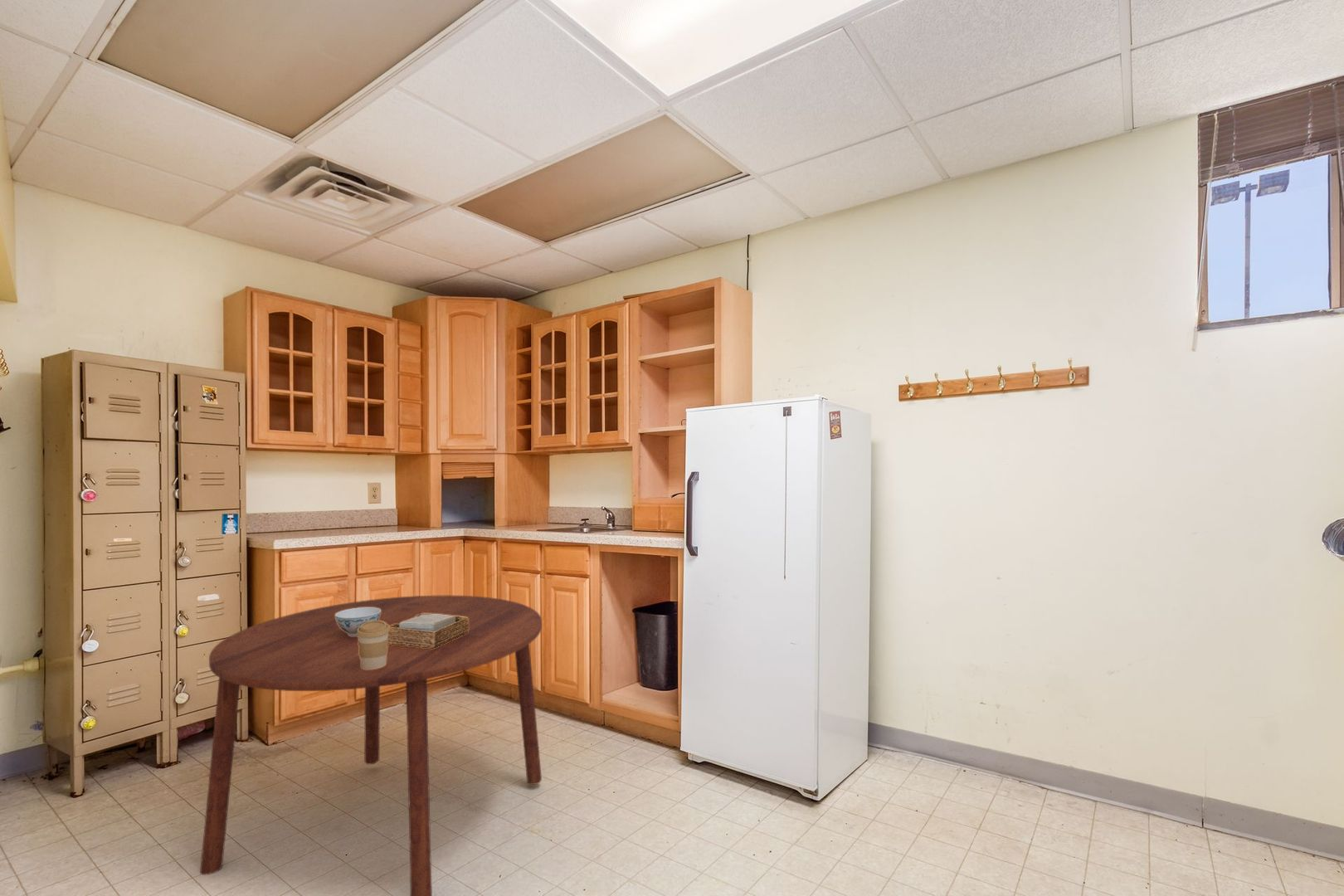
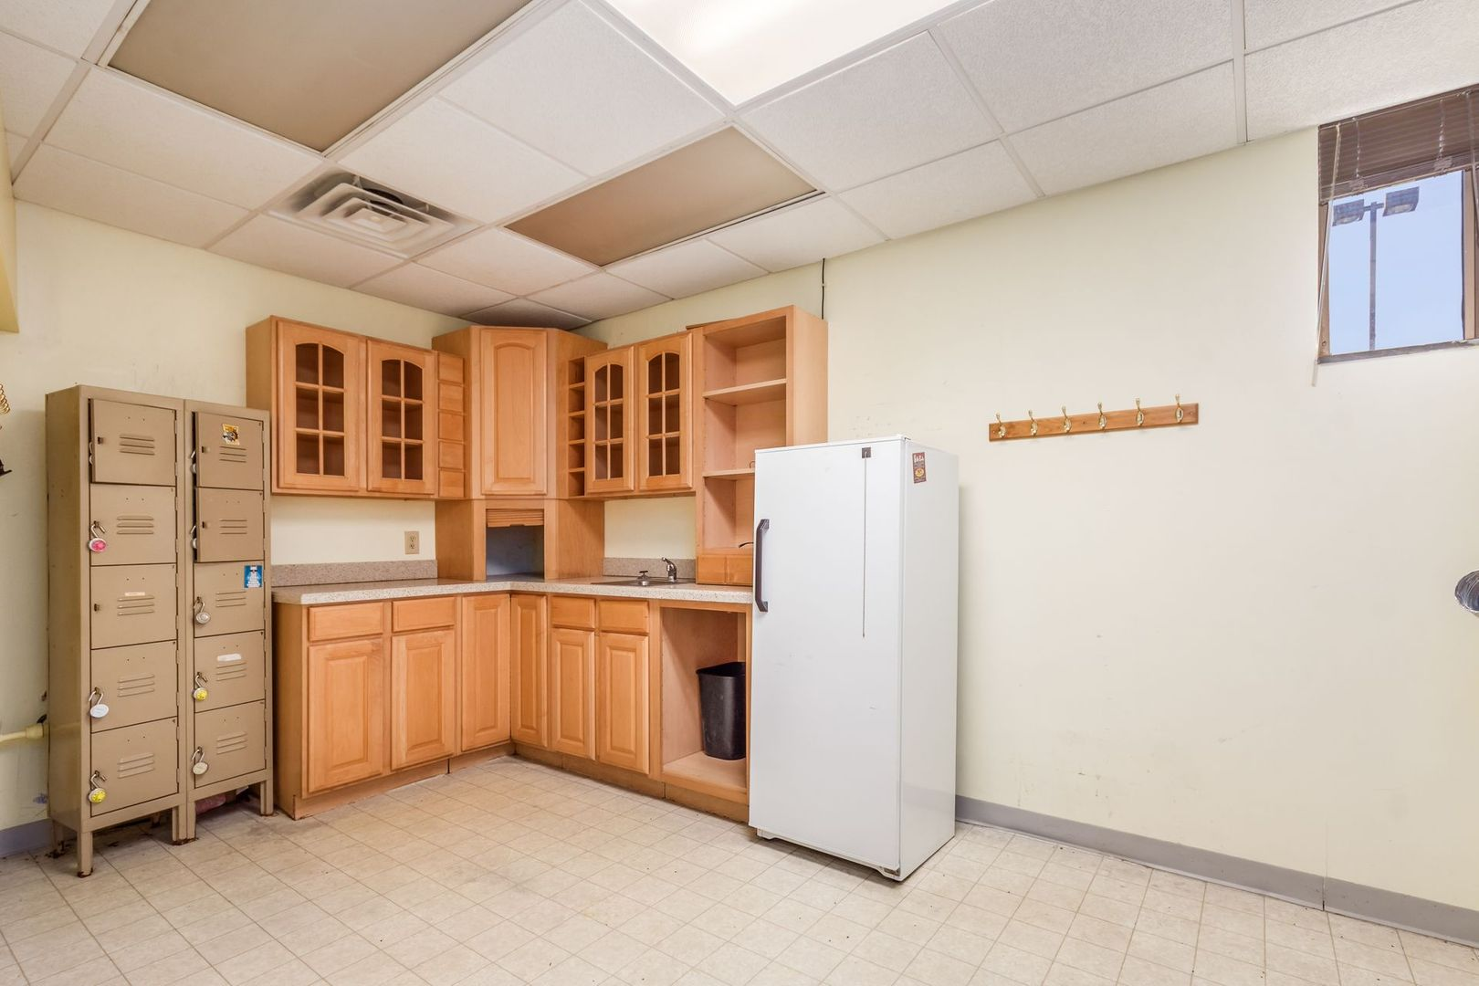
- napkin holder [388,613,469,649]
- coffee cup [357,621,390,670]
- chinaware [335,607,381,636]
- dining table [199,595,543,896]
